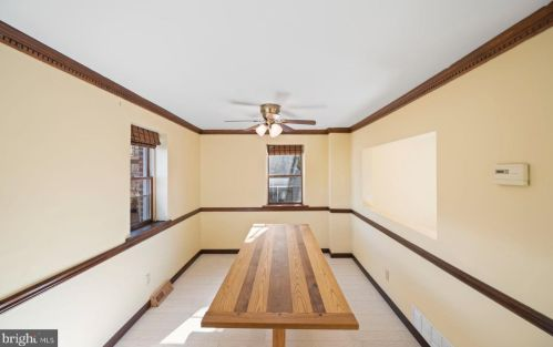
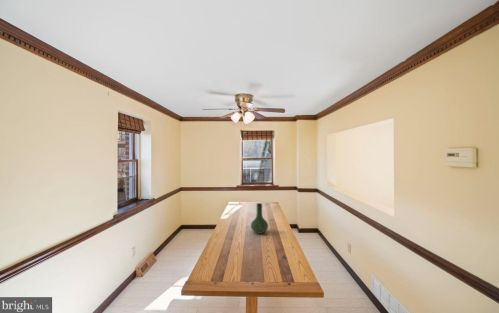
+ vase [250,202,269,235]
